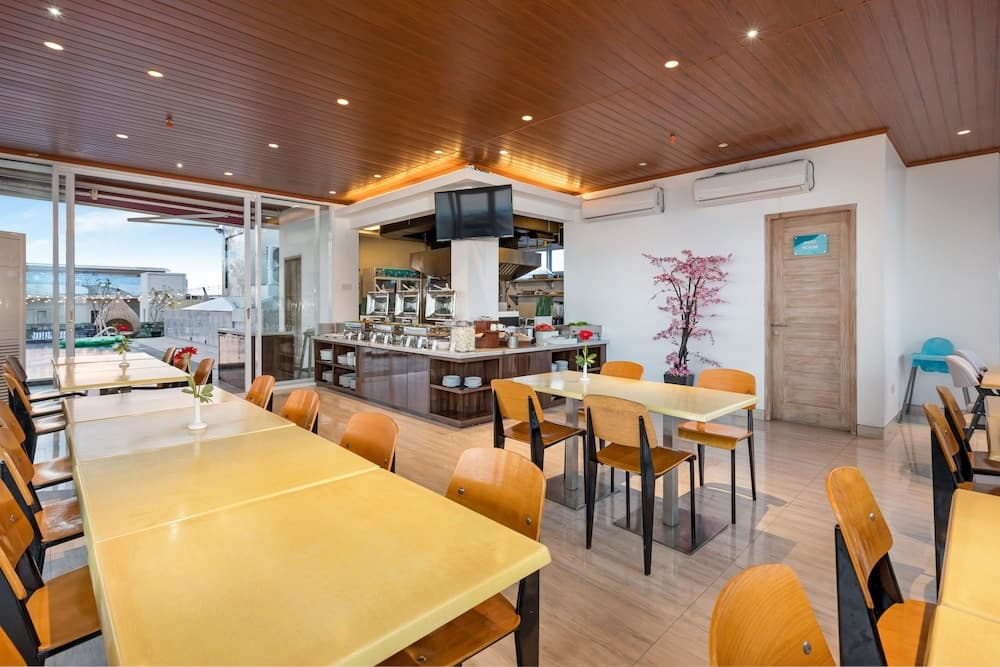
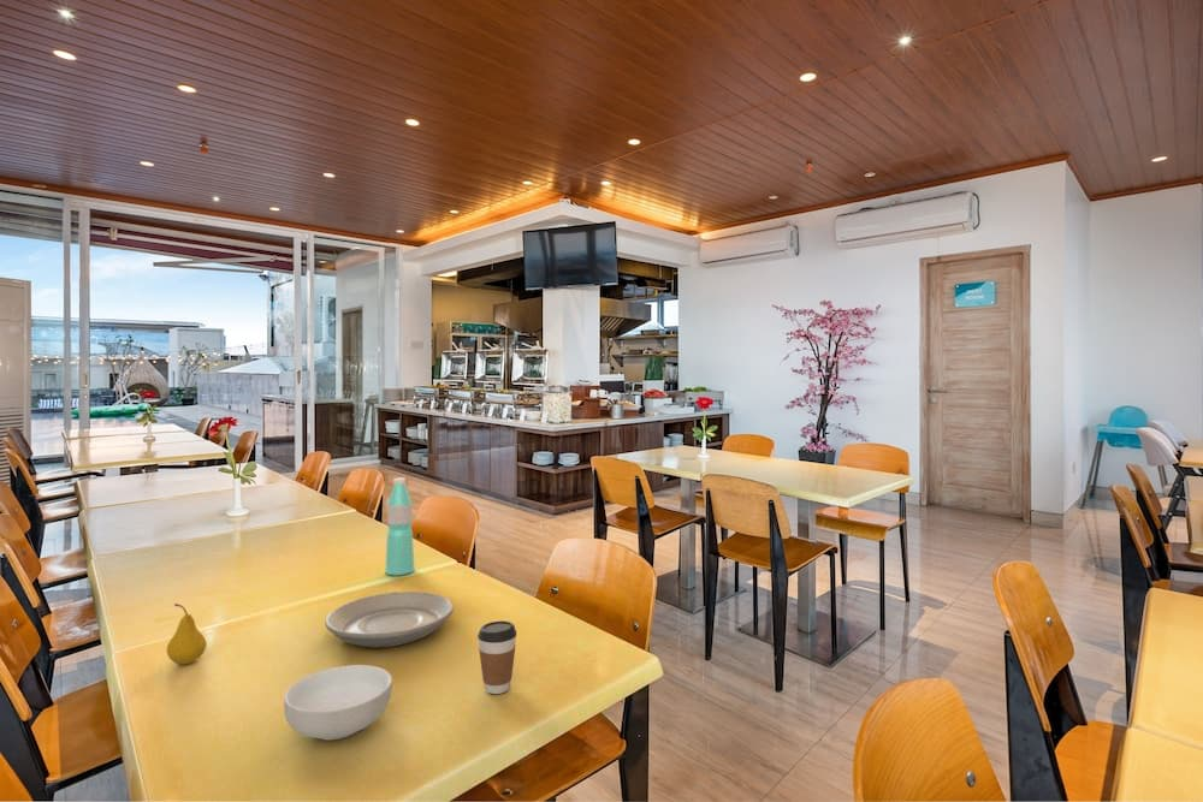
+ cereal bowl [283,664,393,741]
+ coffee cup [476,620,517,695]
+ plate [324,590,455,648]
+ fruit [166,602,208,666]
+ water bottle [384,476,415,576]
